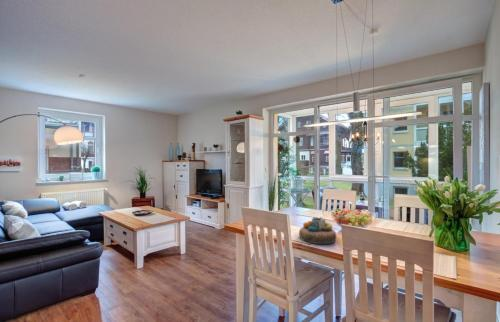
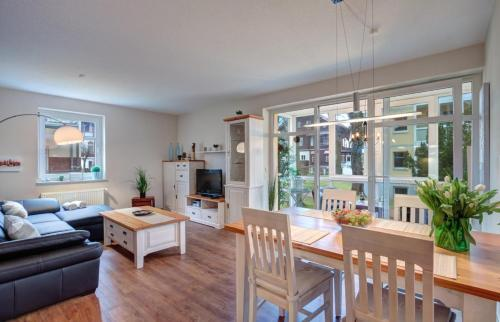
- decorative bowl [298,216,337,245]
